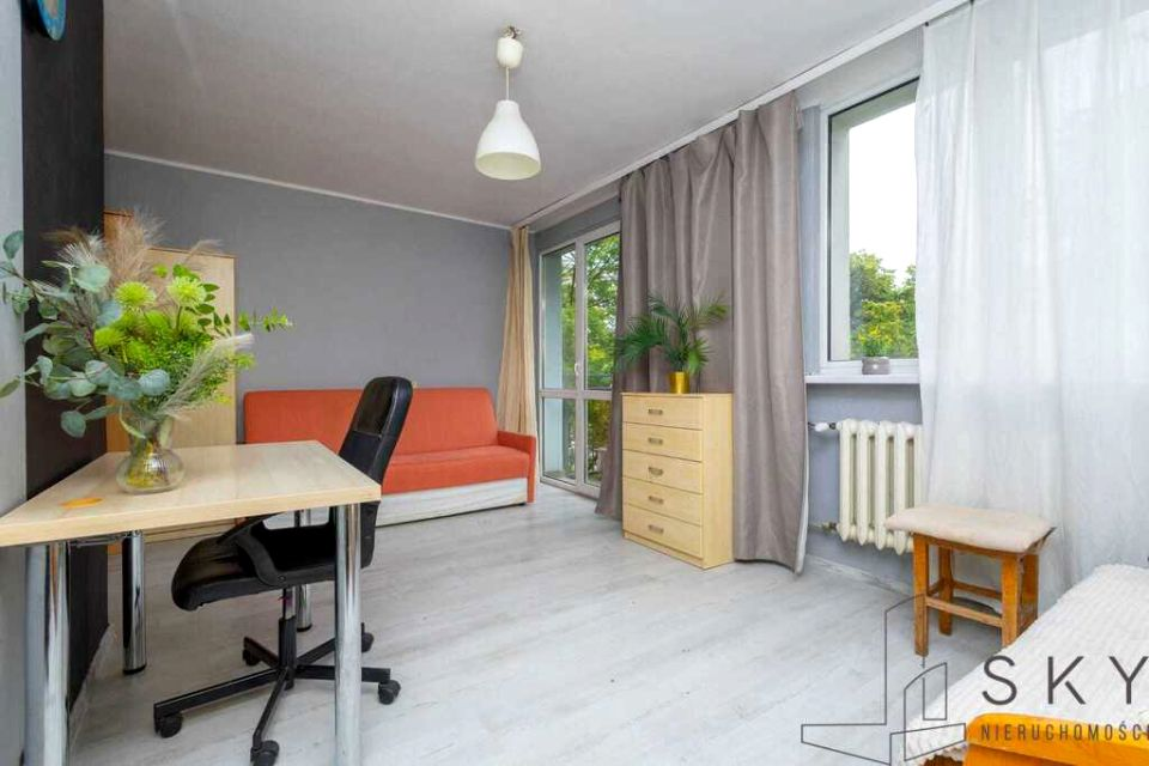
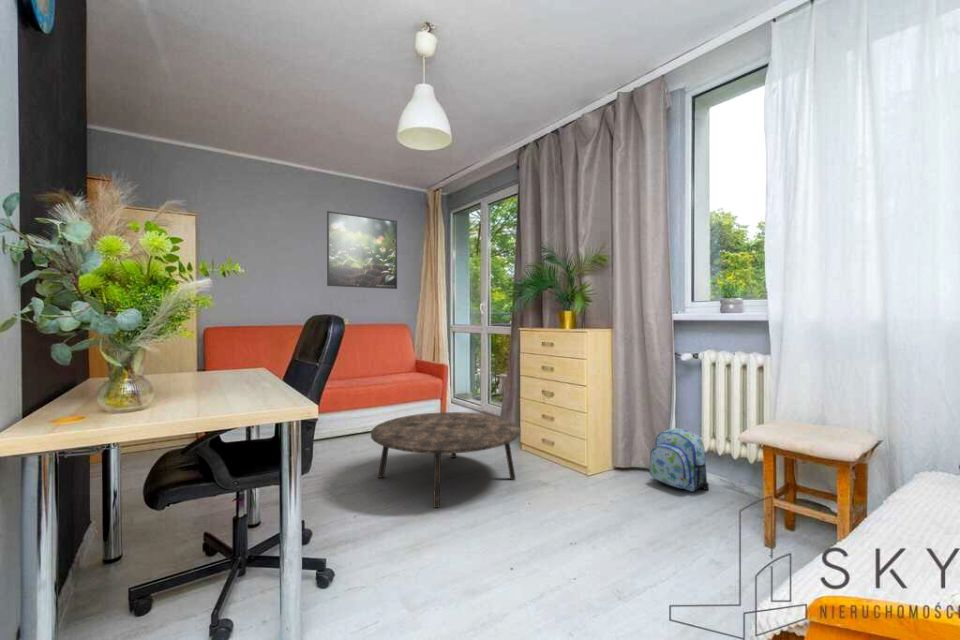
+ coffee table [370,411,521,509]
+ backpack [648,427,710,493]
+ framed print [326,210,398,290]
